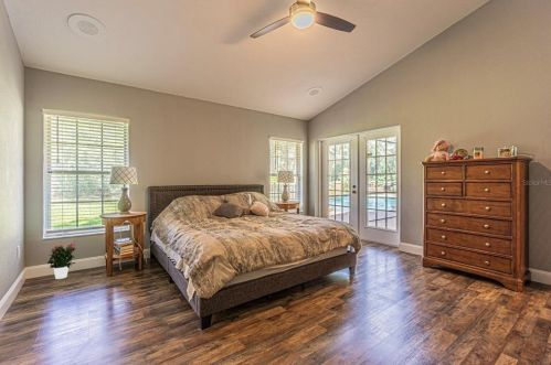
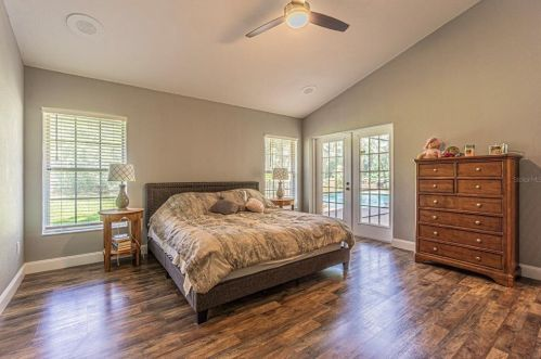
- potted flower [46,243,76,280]
